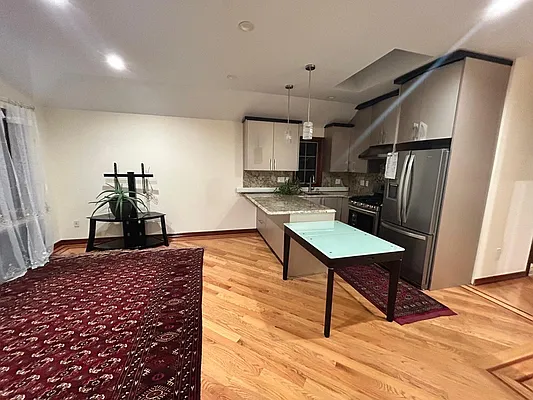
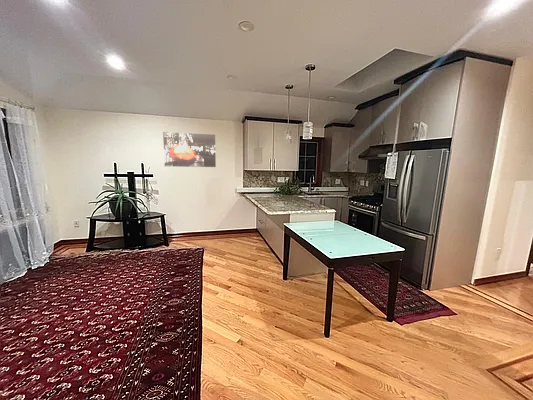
+ wall art [162,131,217,168]
